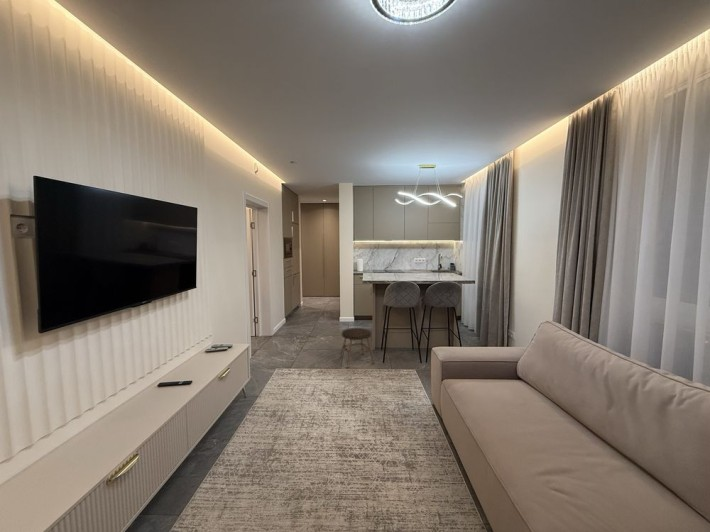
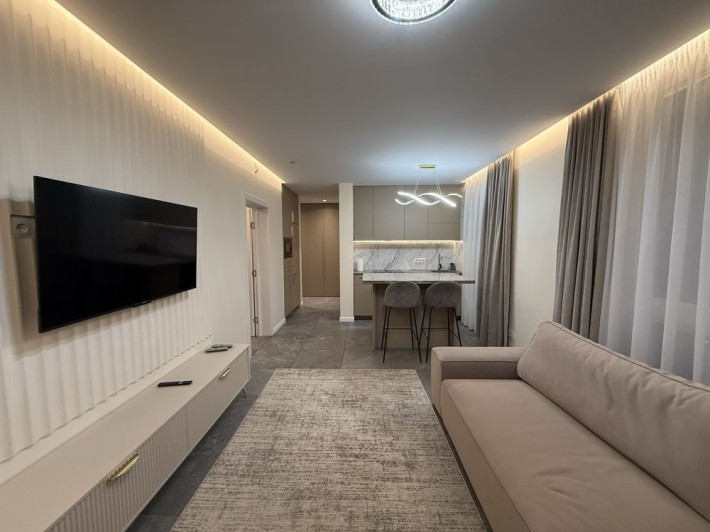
- stool [339,327,375,369]
